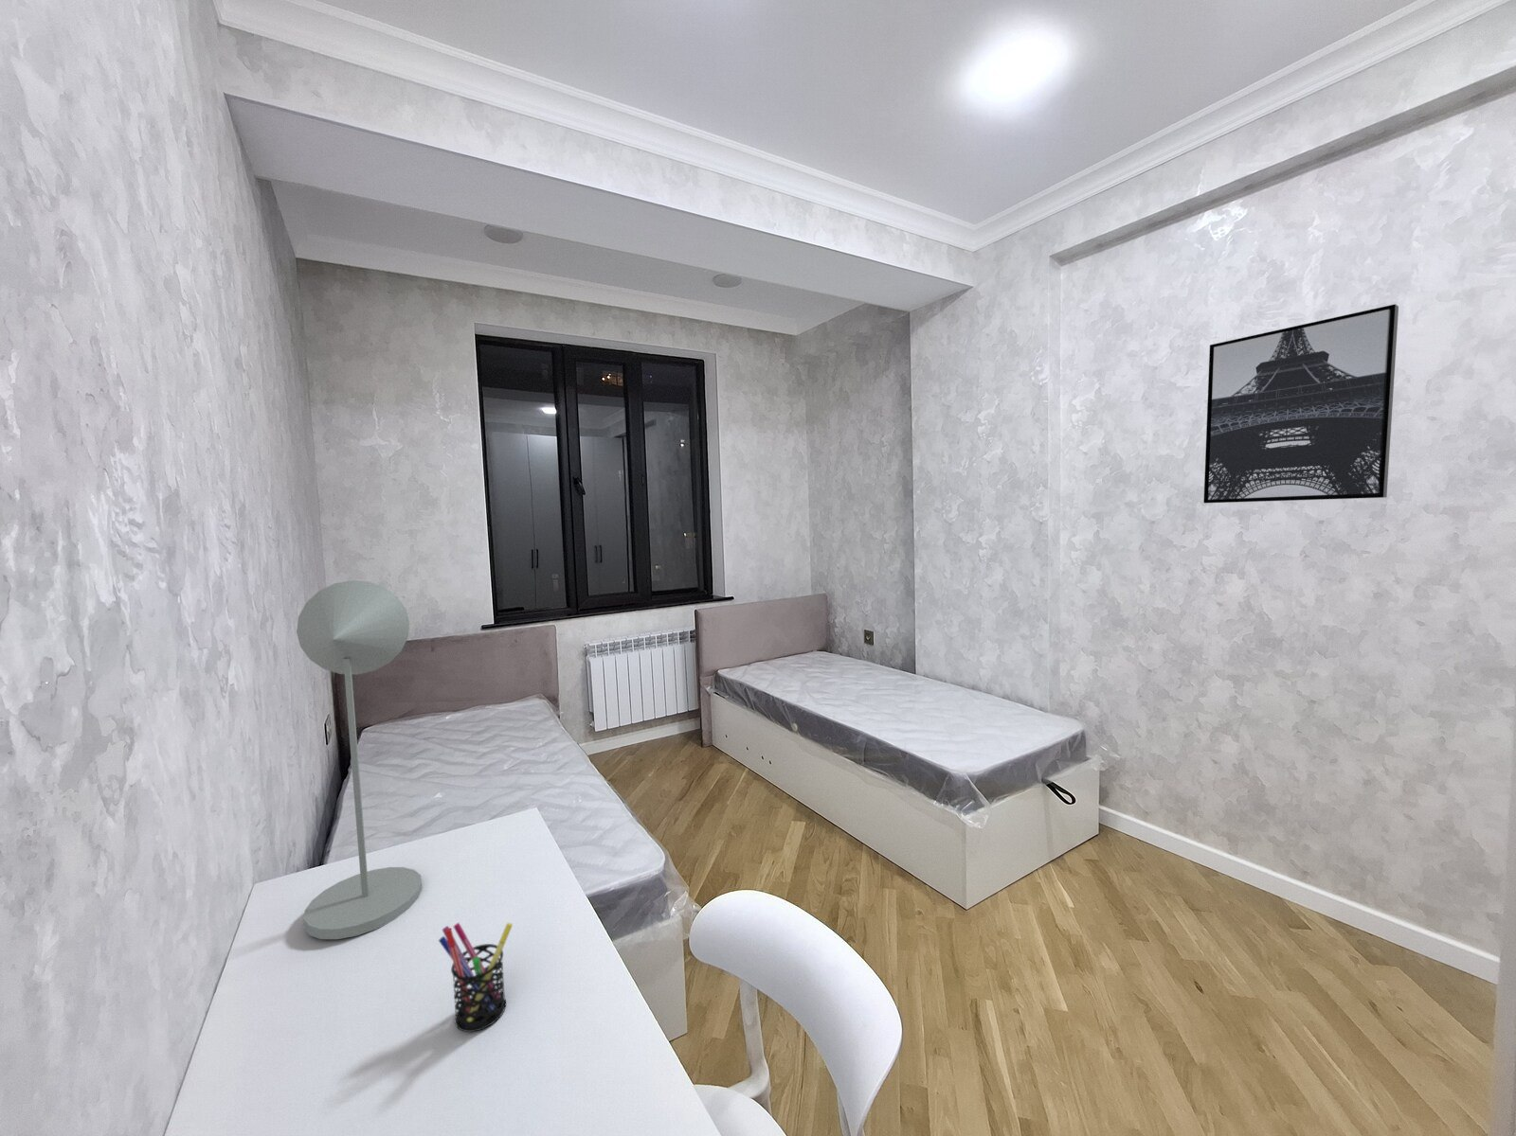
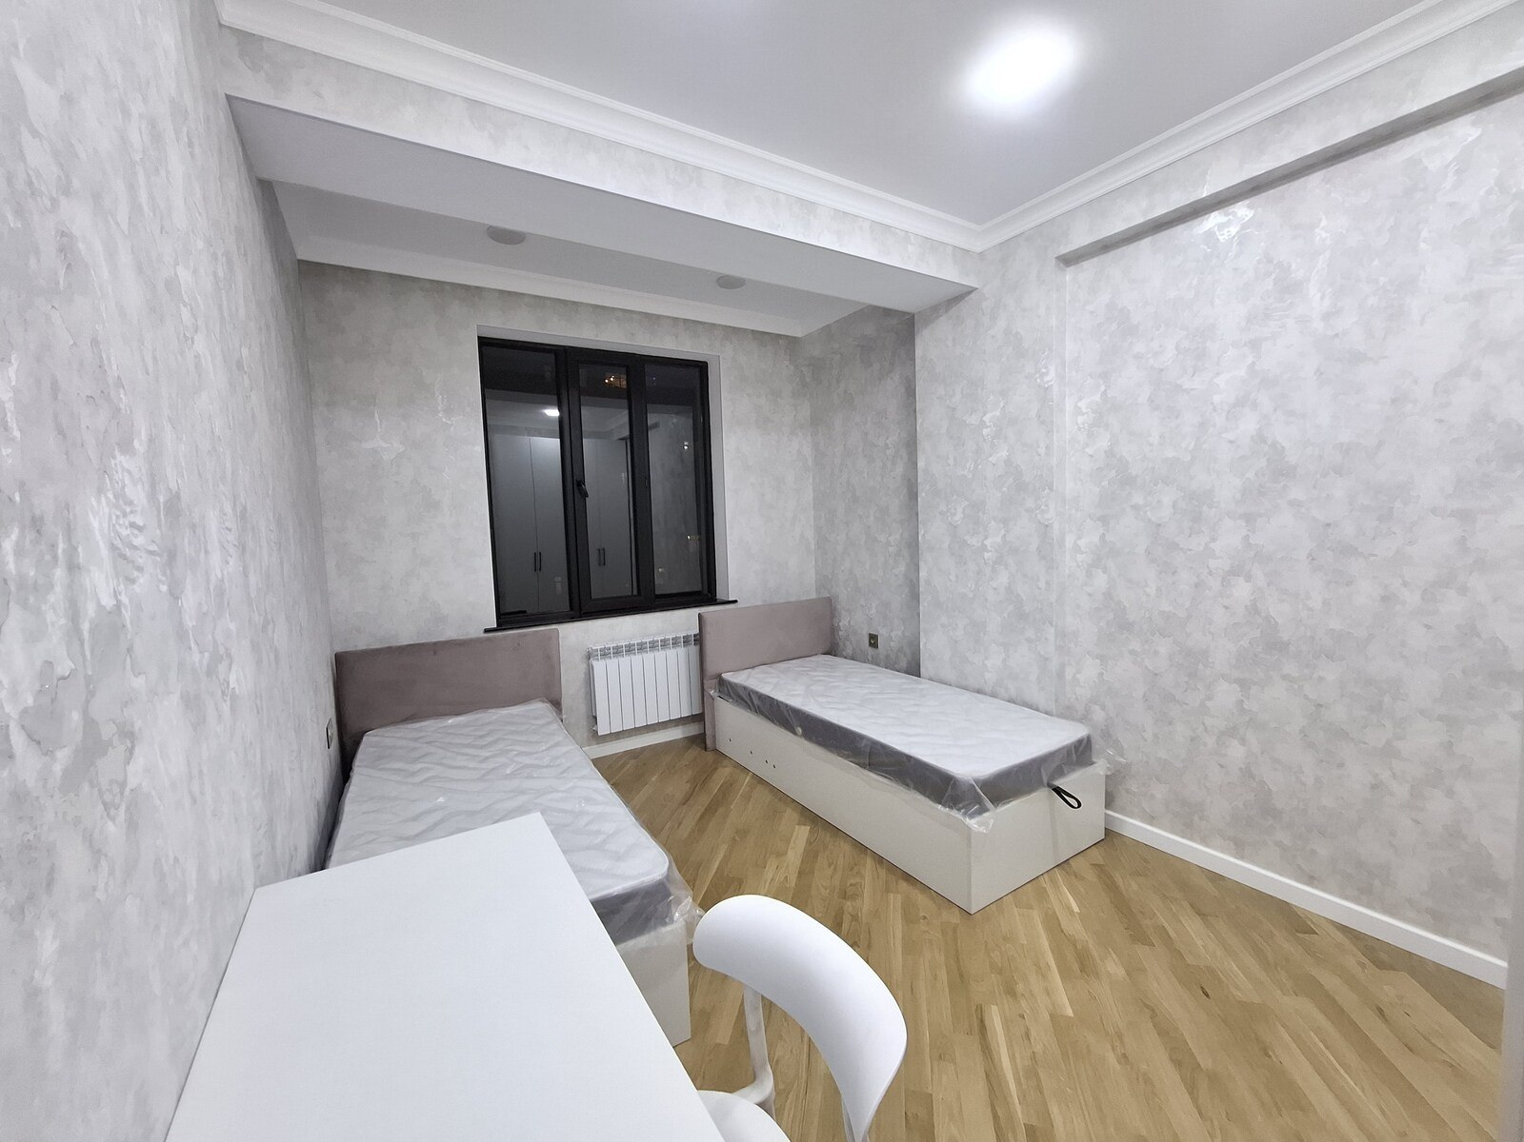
- pen holder [438,922,513,1033]
- wall art [1202,303,1399,504]
- desk lamp [296,580,424,940]
